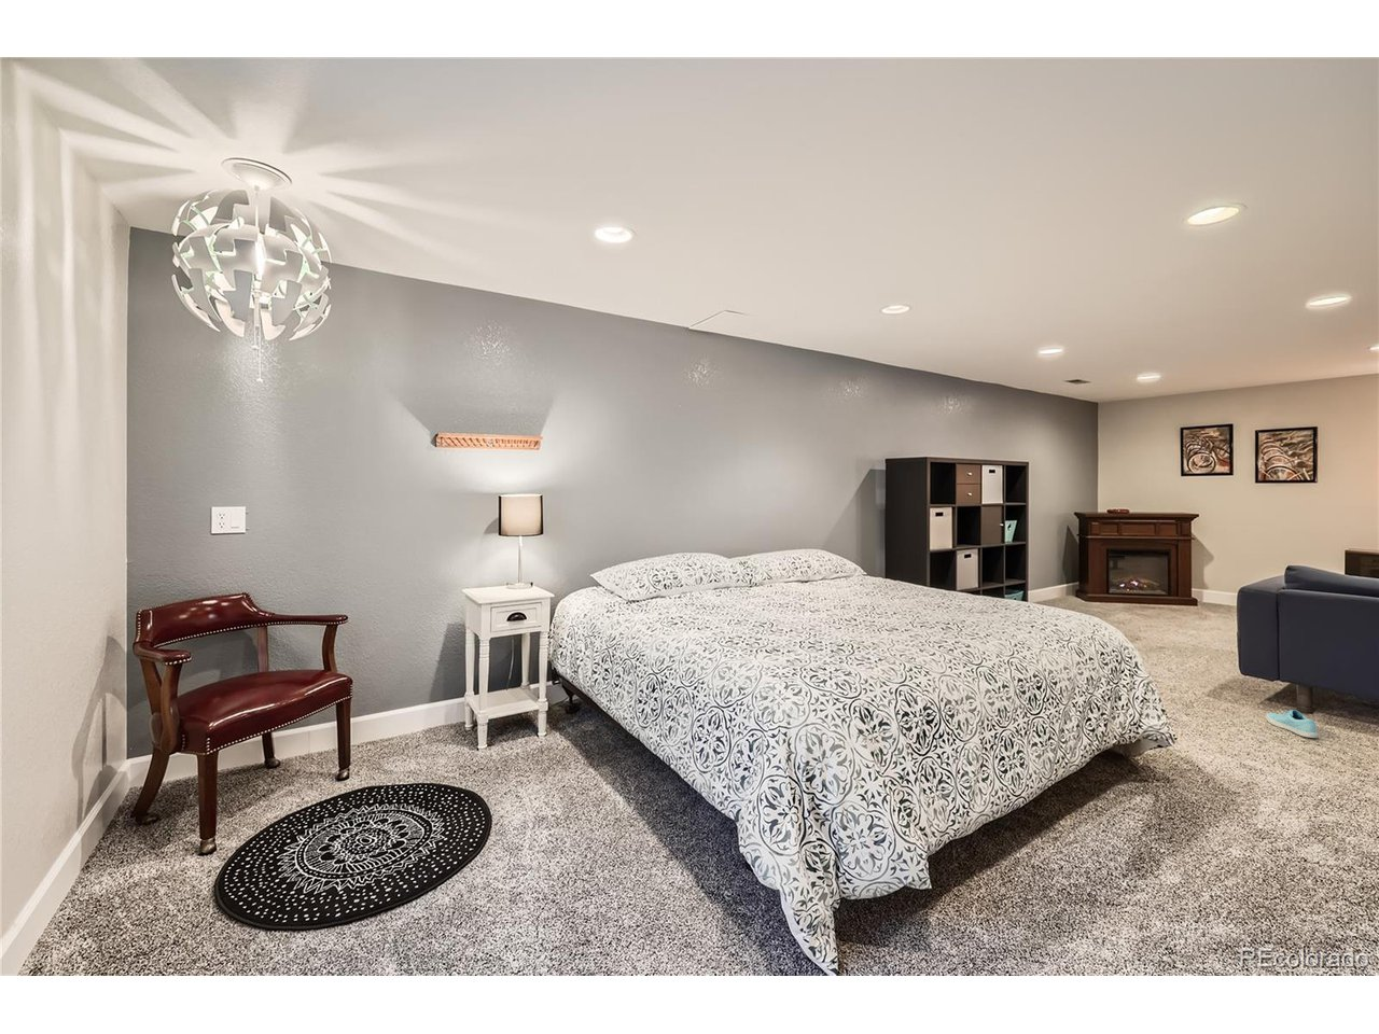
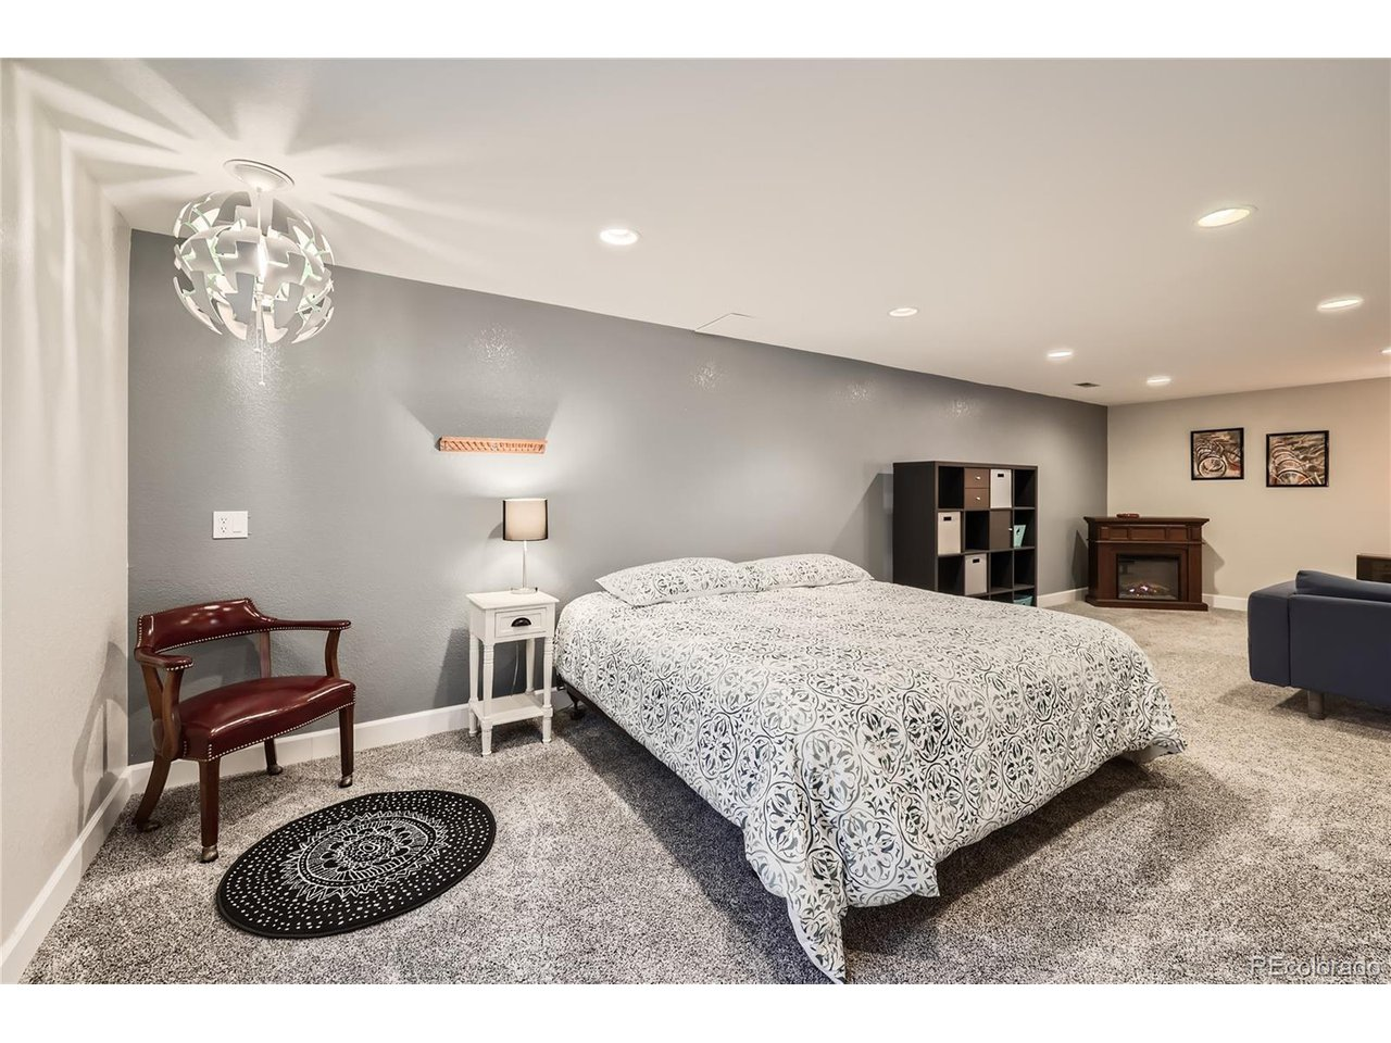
- sneaker [1265,709,1318,739]
